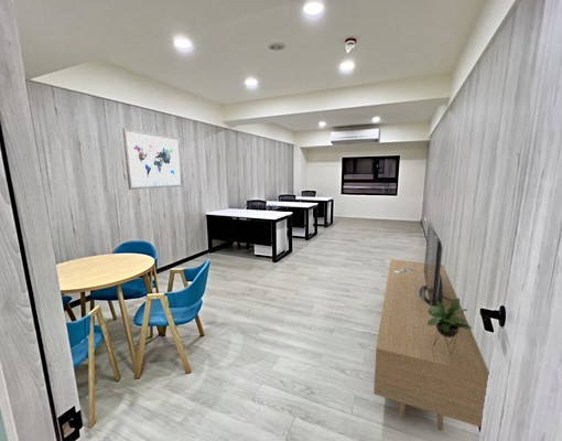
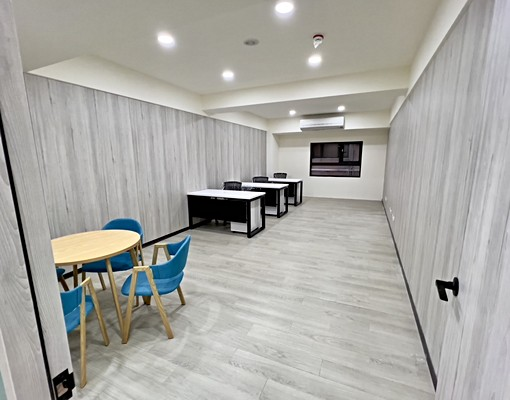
- wall art [122,127,184,191]
- media console [372,220,490,432]
